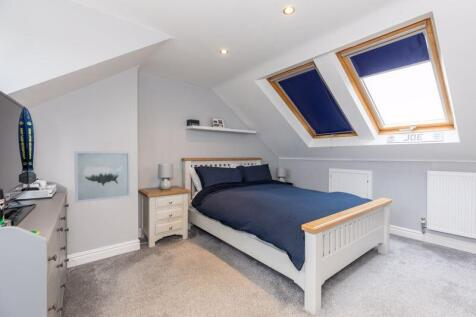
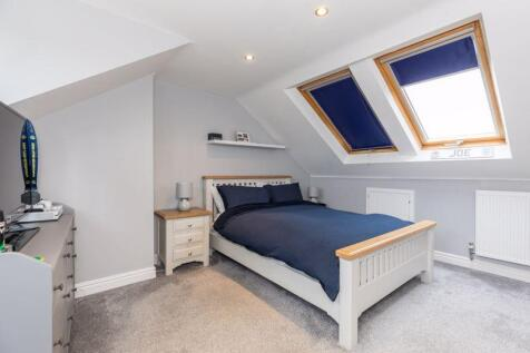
- wall art [74,150,131,204]
